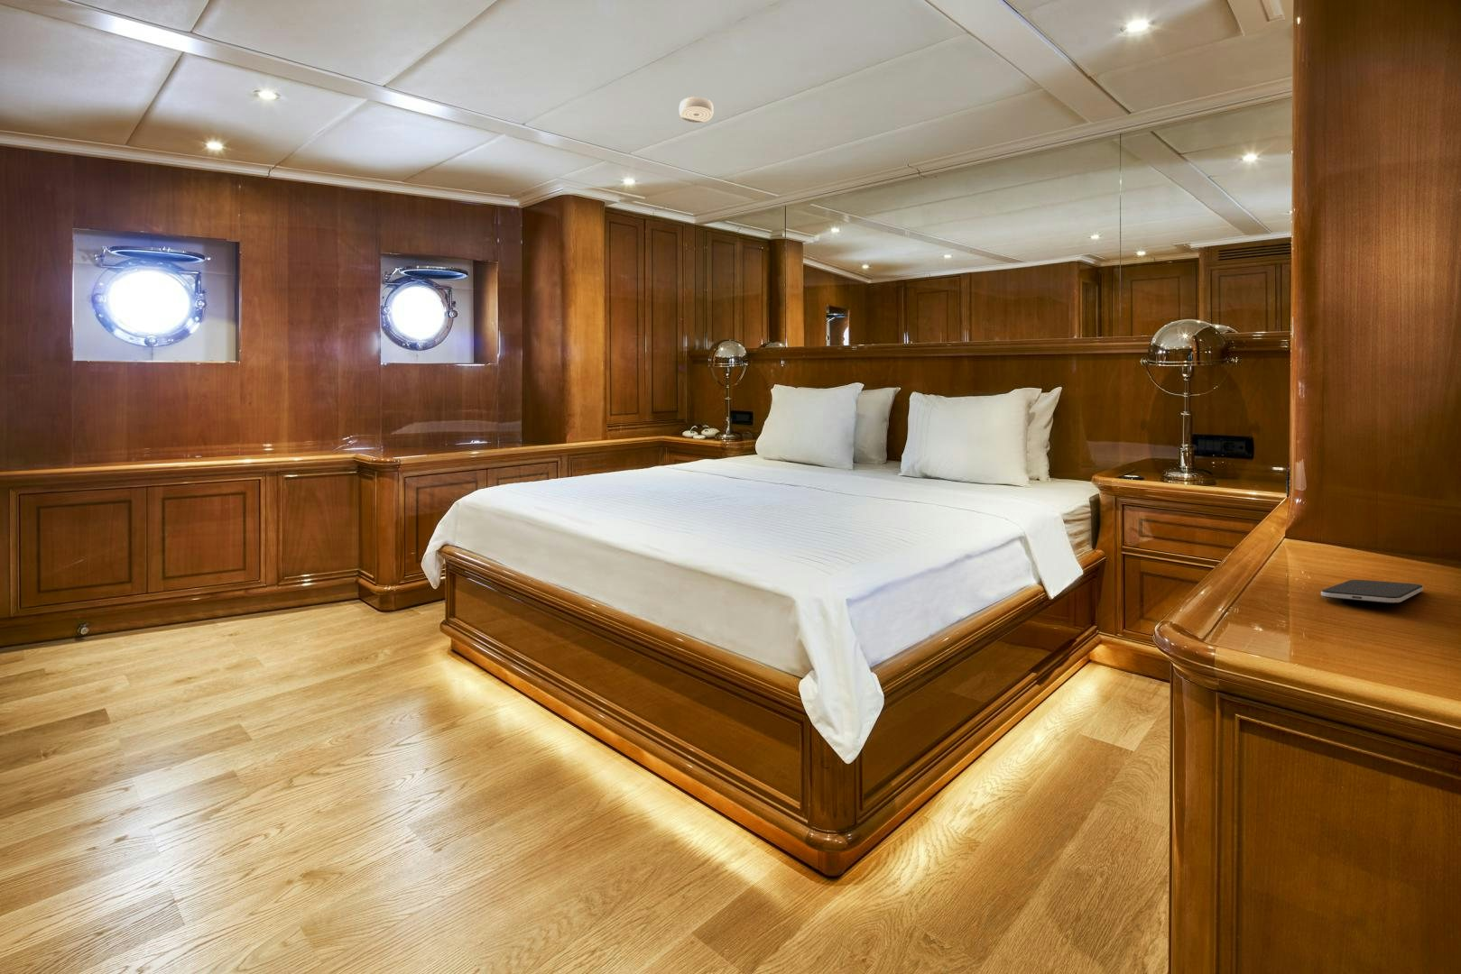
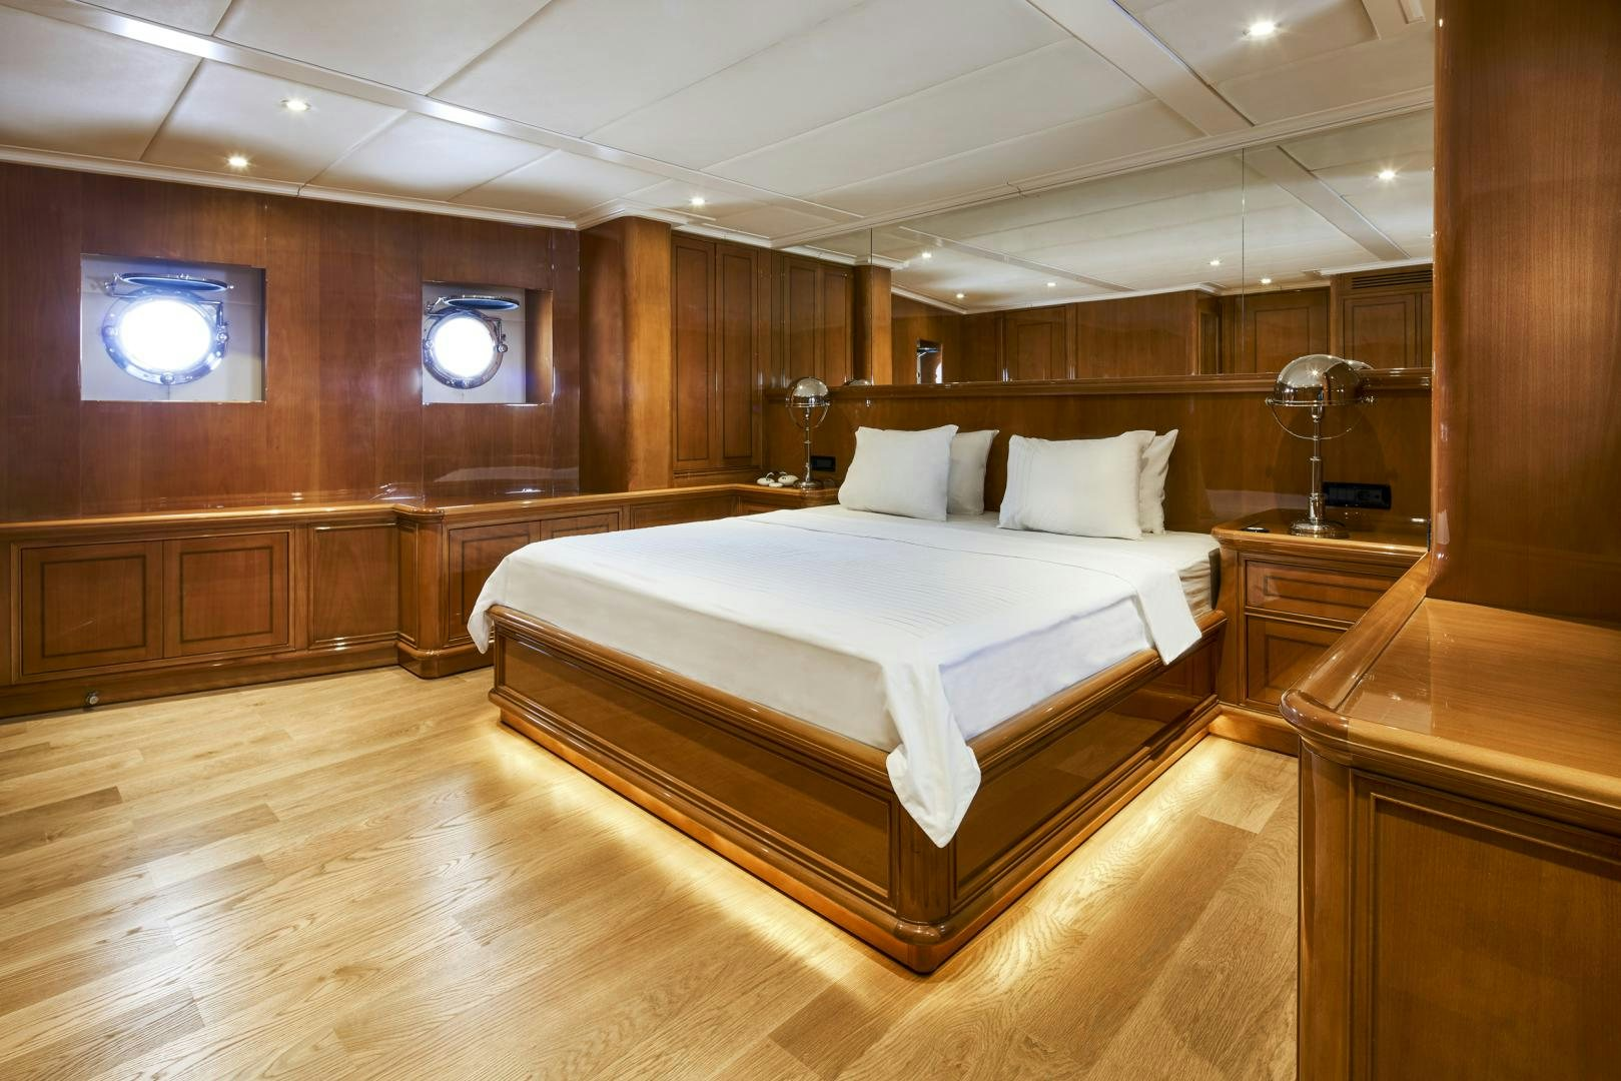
- smartphone [1321,579,1424,604]
- smoke detector [679,96,715,124]
